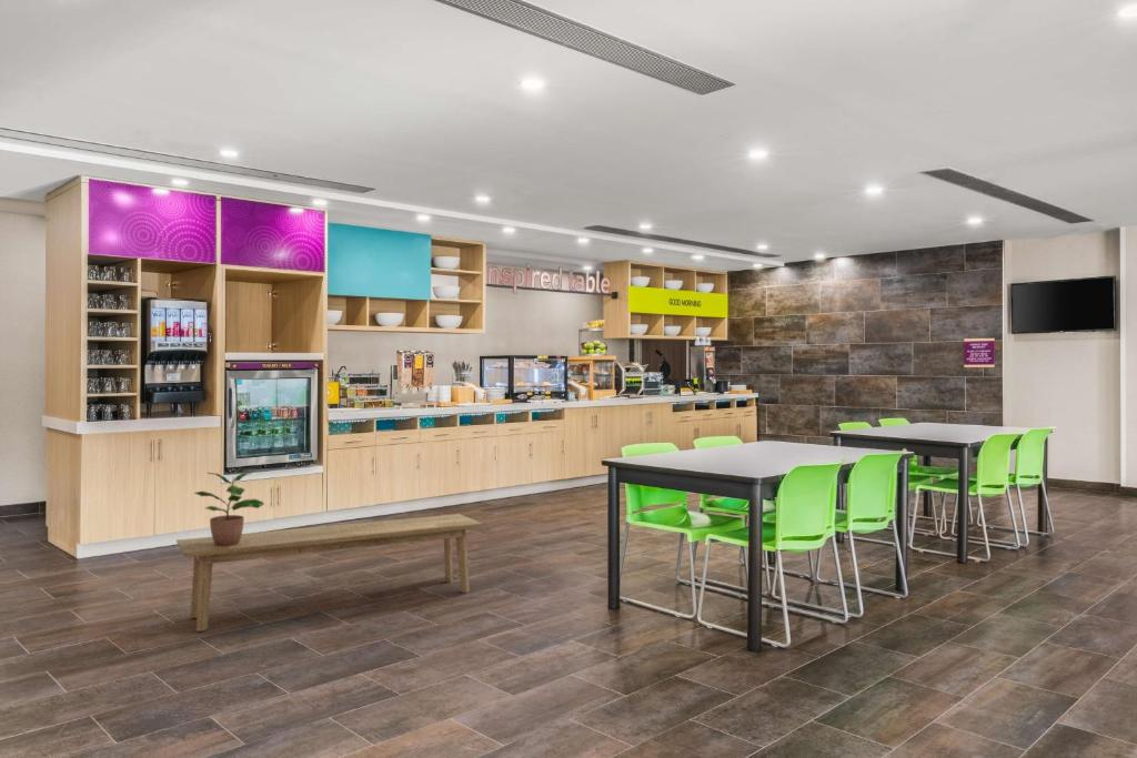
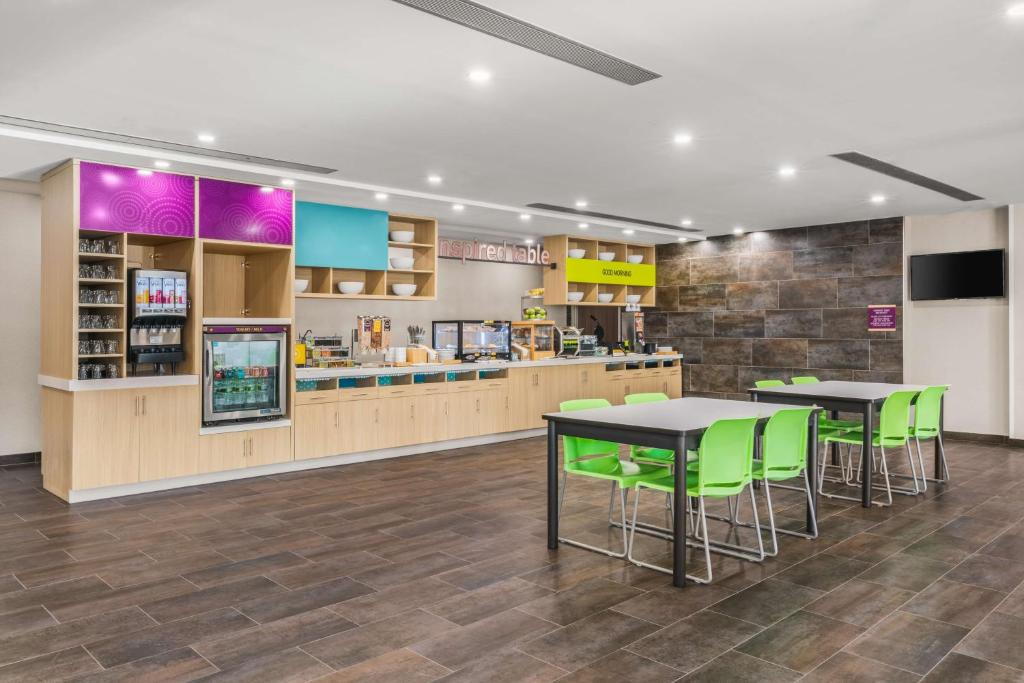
- potted plant [193,472,265,546]
- bench [175,513,484,633]
